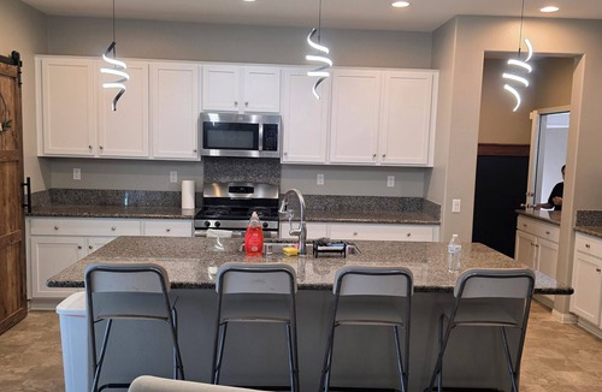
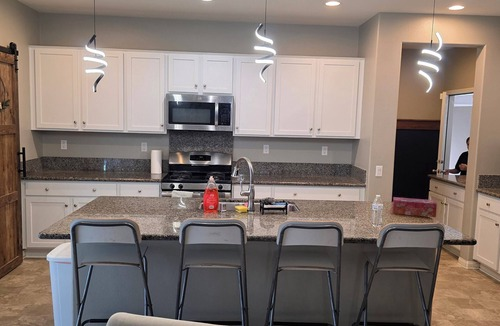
+ tissue box [392,196,438,218]
